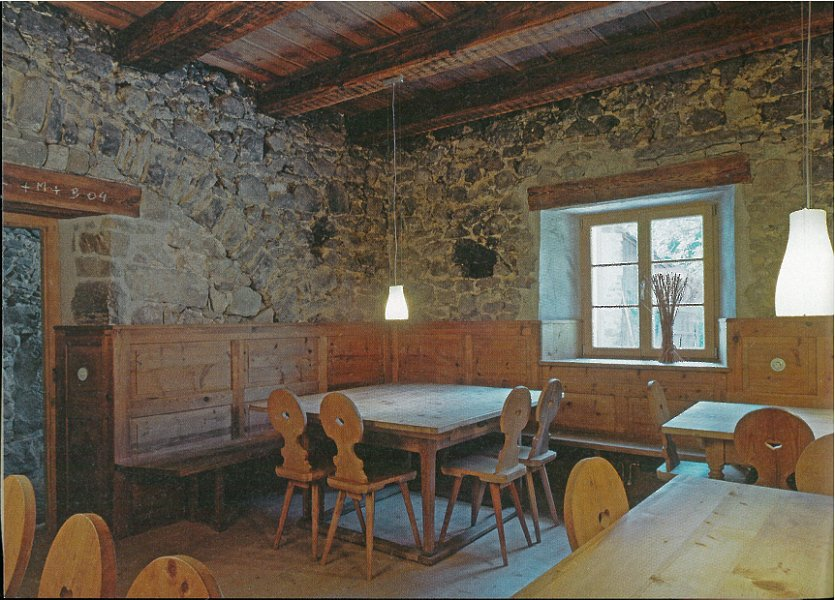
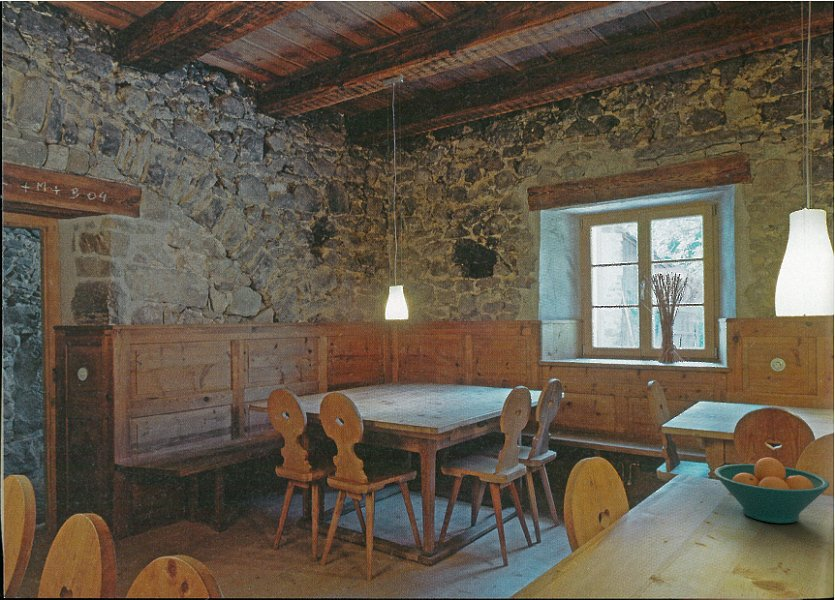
+ fruit bowl [713,456,830,524]
